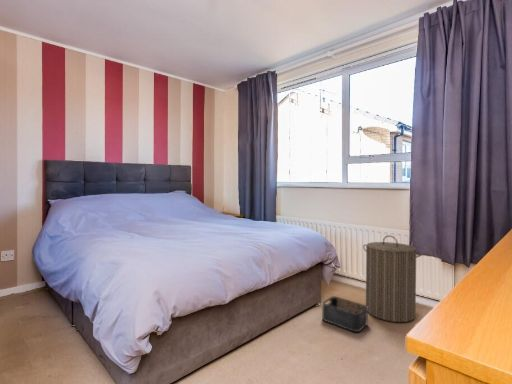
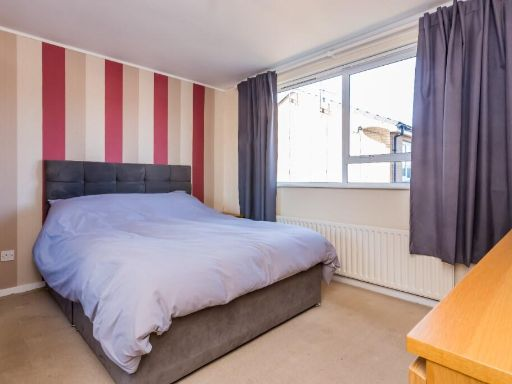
- laundry hamper [362,234,423,323]
- storage bin [321,295,369,333]
